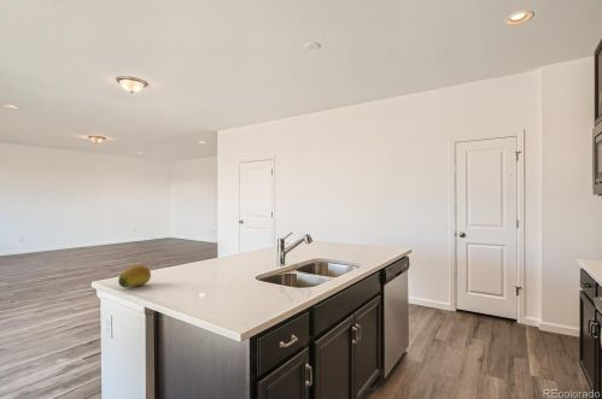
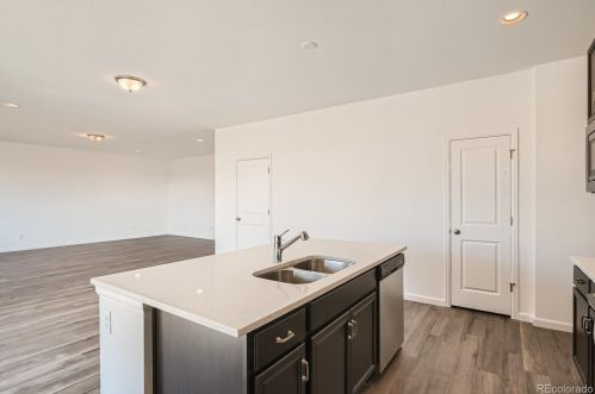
- fruit [117,264,152,288]
